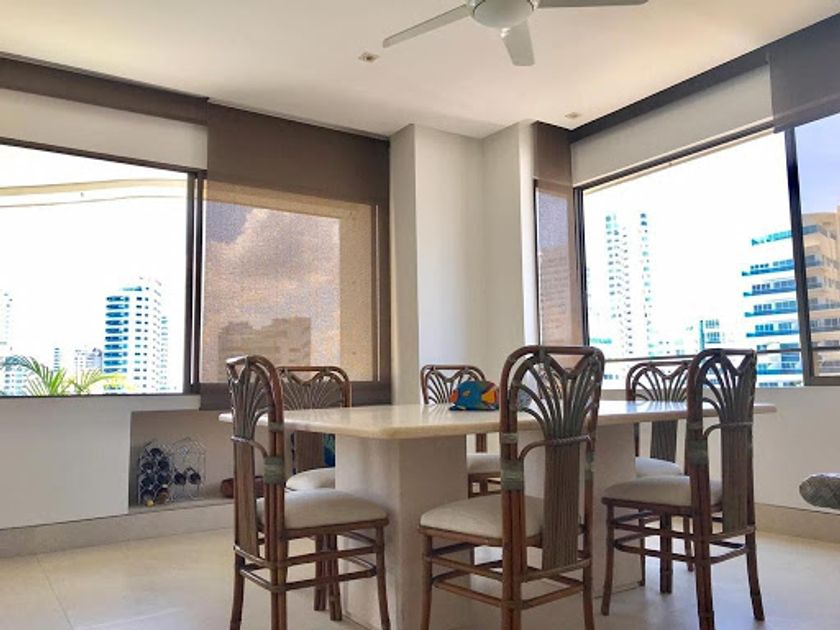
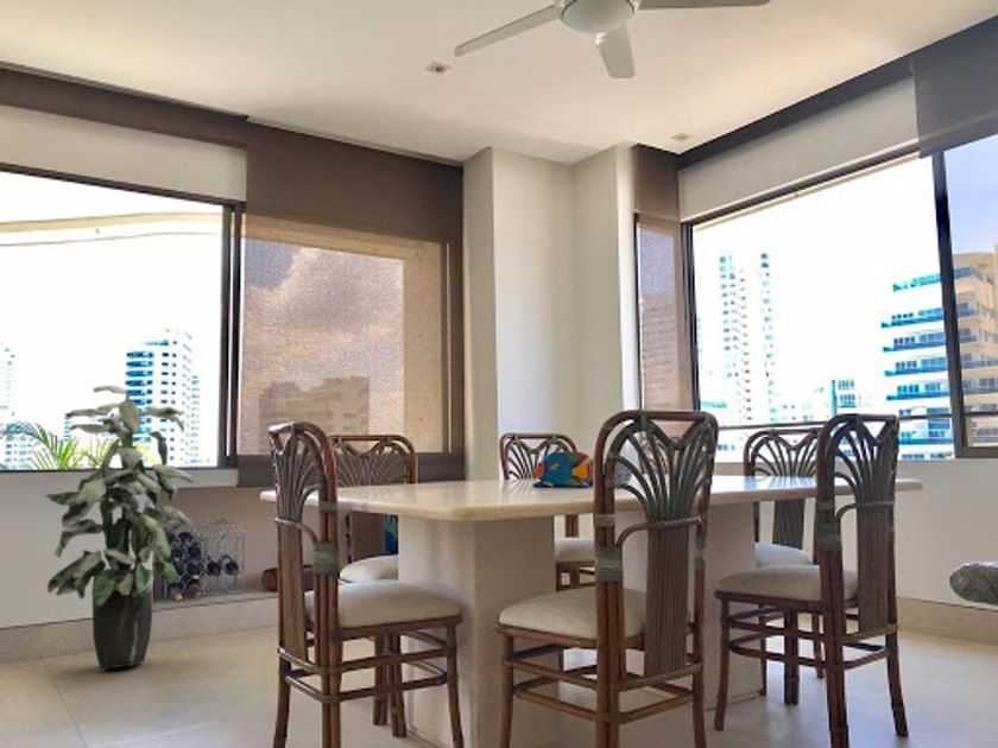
+ indoor plant [43,385,195,670]
